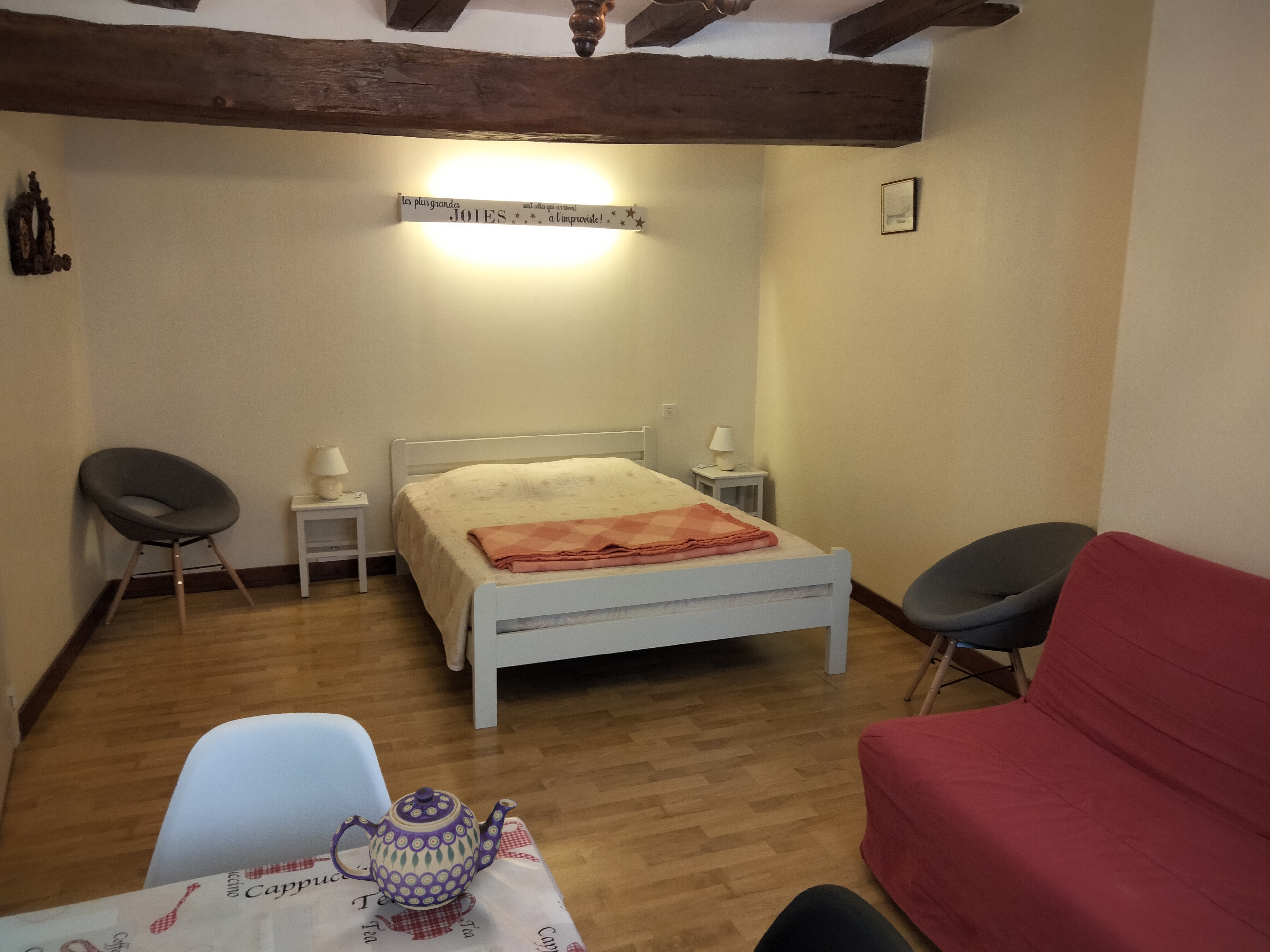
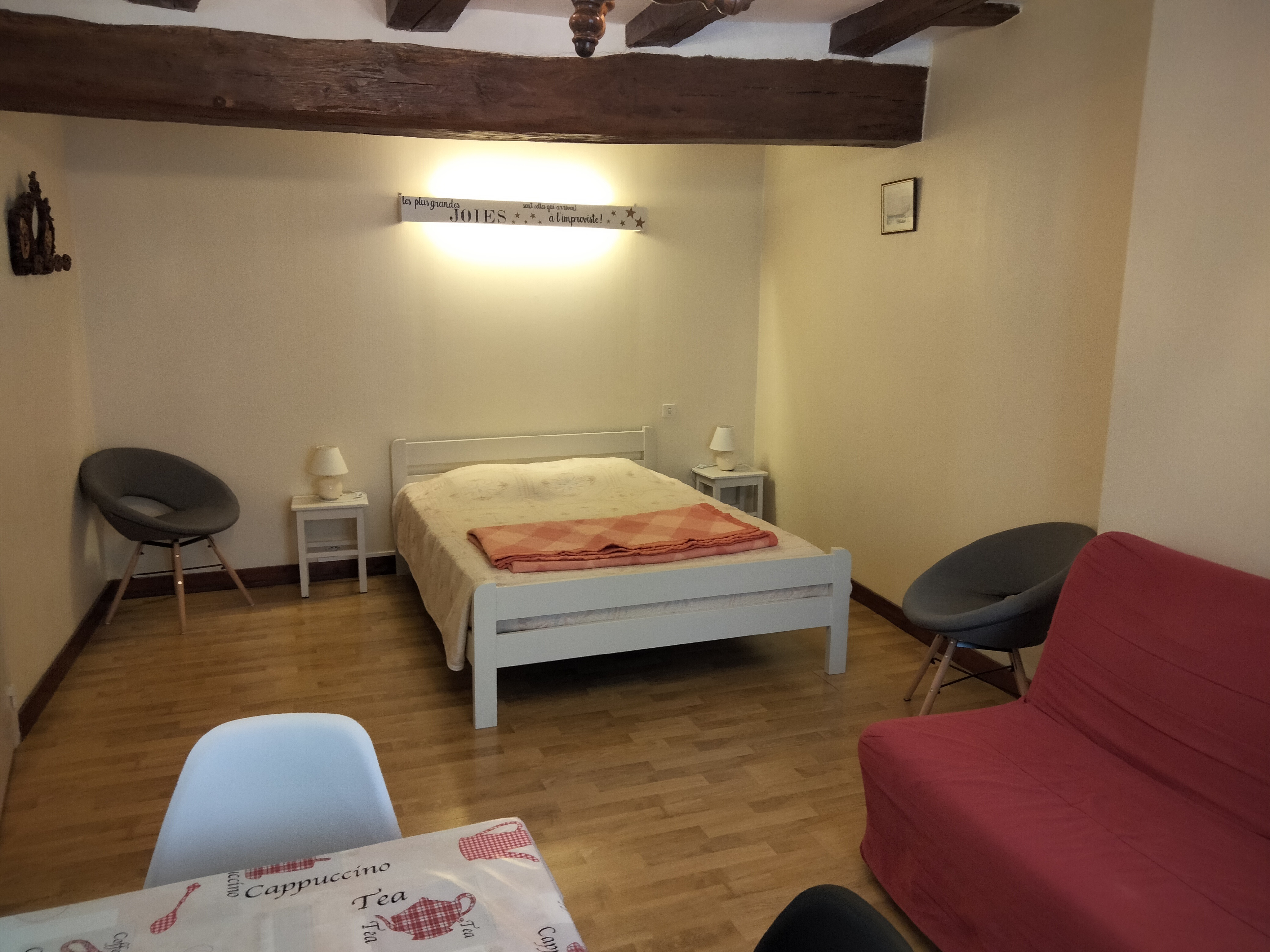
- teapot [330,787,518,910]
